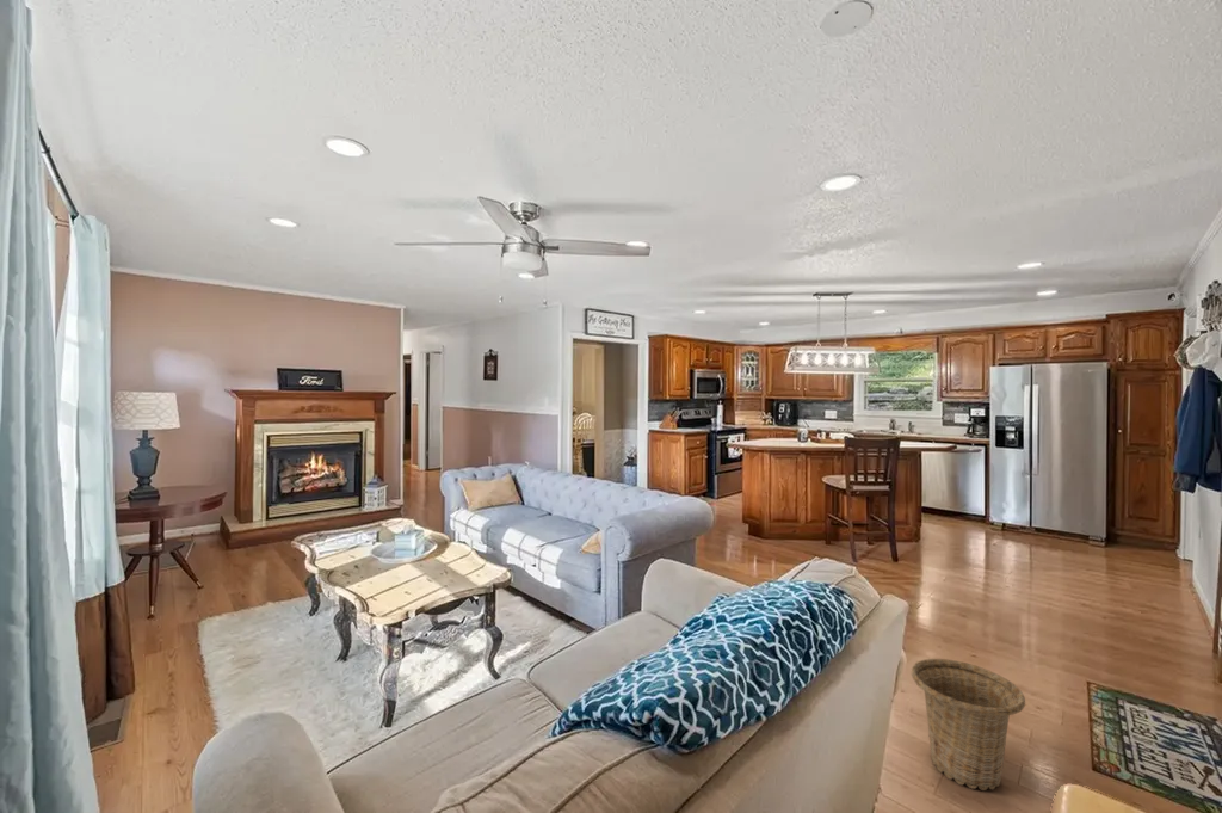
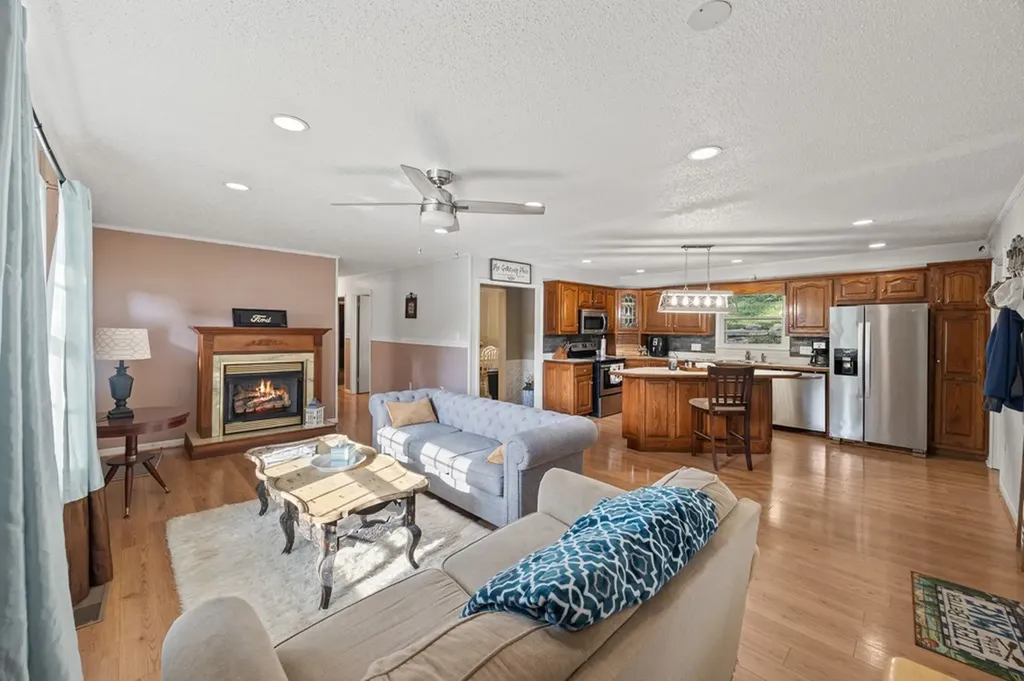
- basket [911,658,1026,792]
